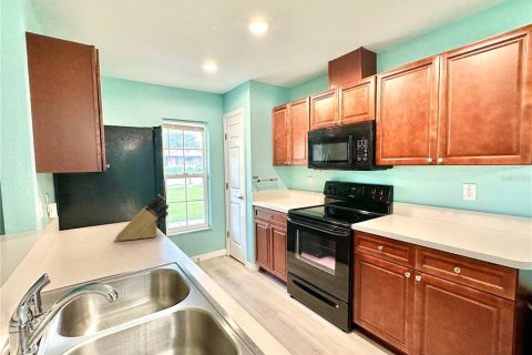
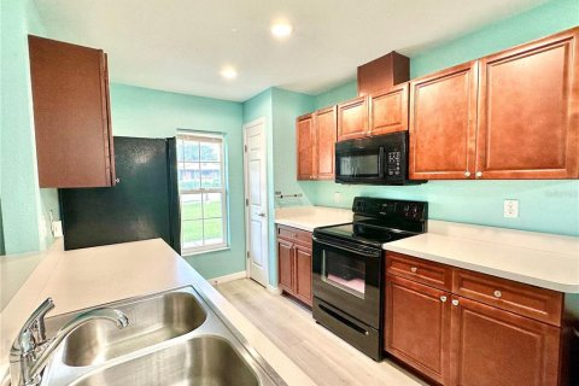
- knife block [114,193,170,242]
